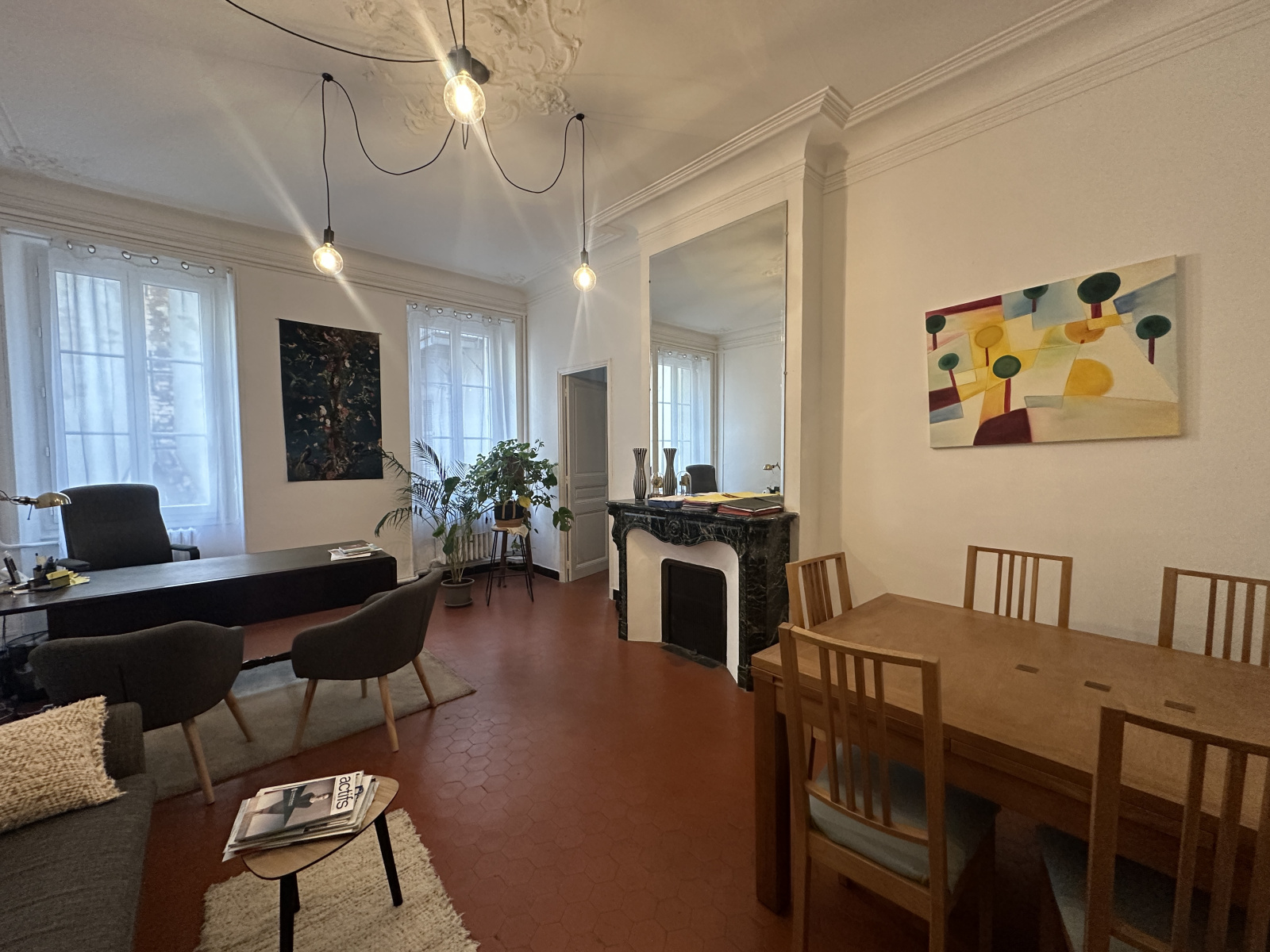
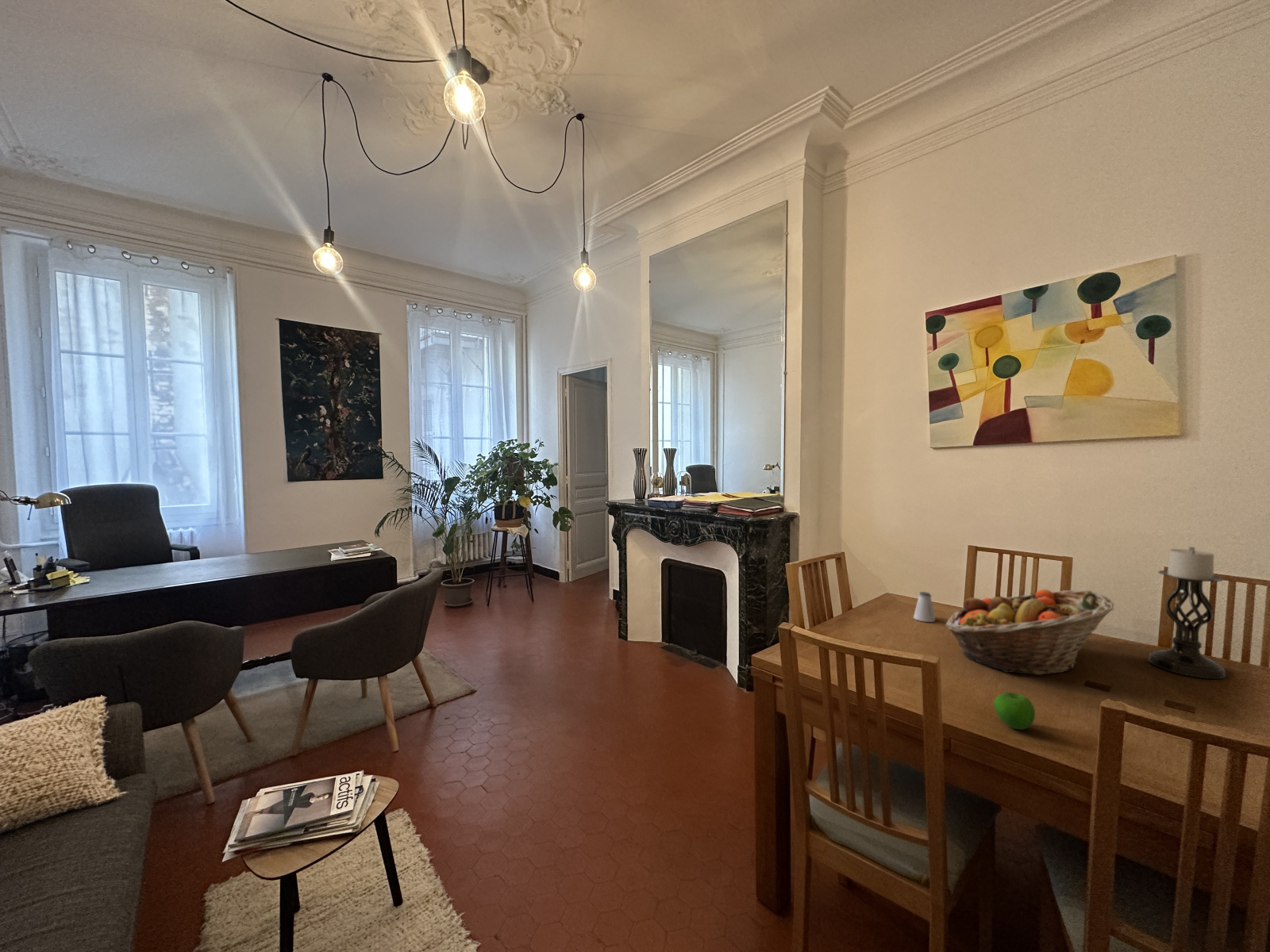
+ candle holder [1148,546,1227,680]
+ fruit basket [944,589,1114,676]
+ saltshaker [913,591,936,623]
+ apple [993,692,1036,731]
